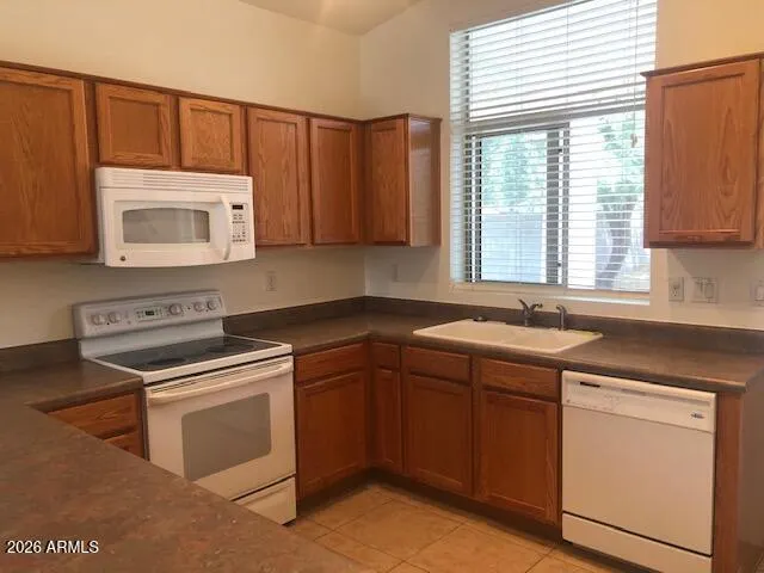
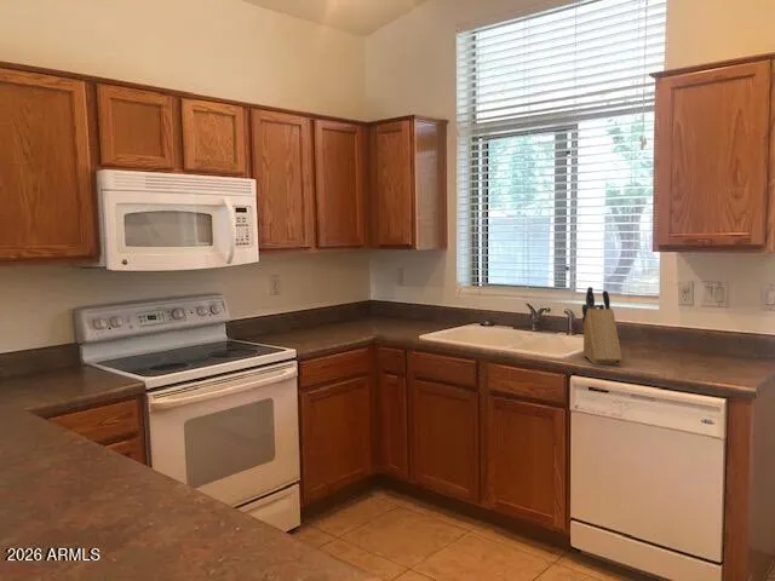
+ knife block [581,286,624,366]
